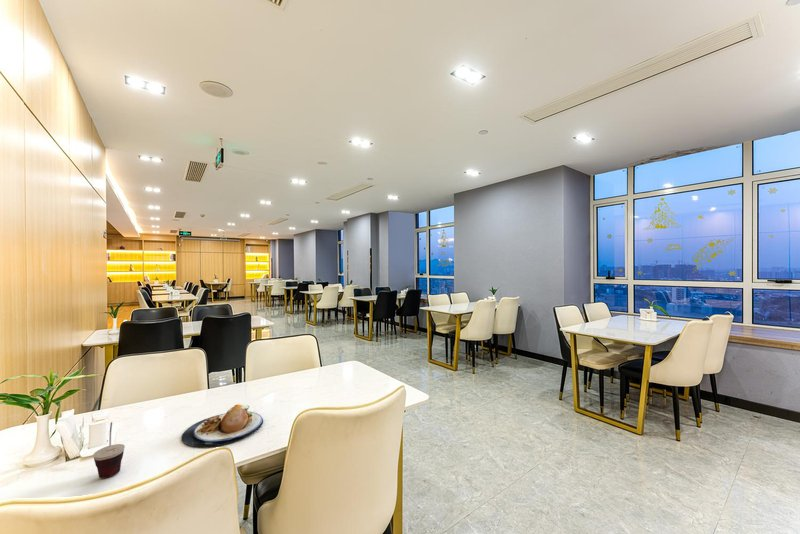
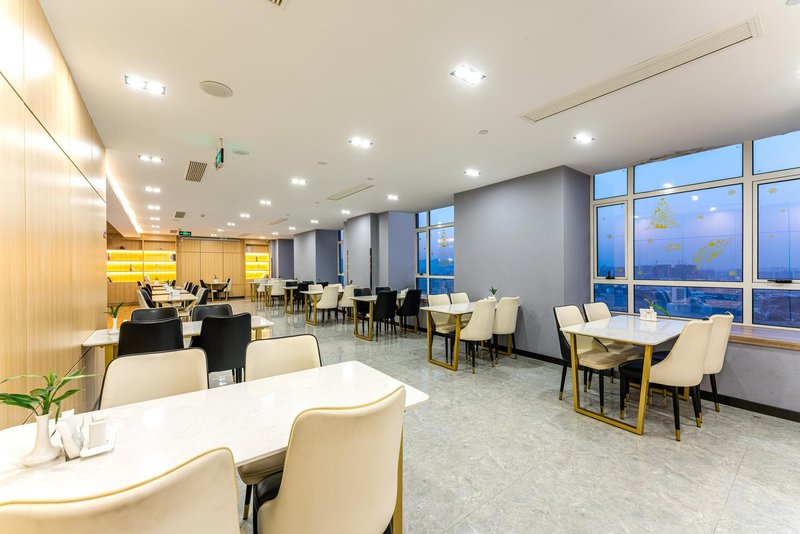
- plate [181,403,264,448]
- cup [92,422,126,479]
